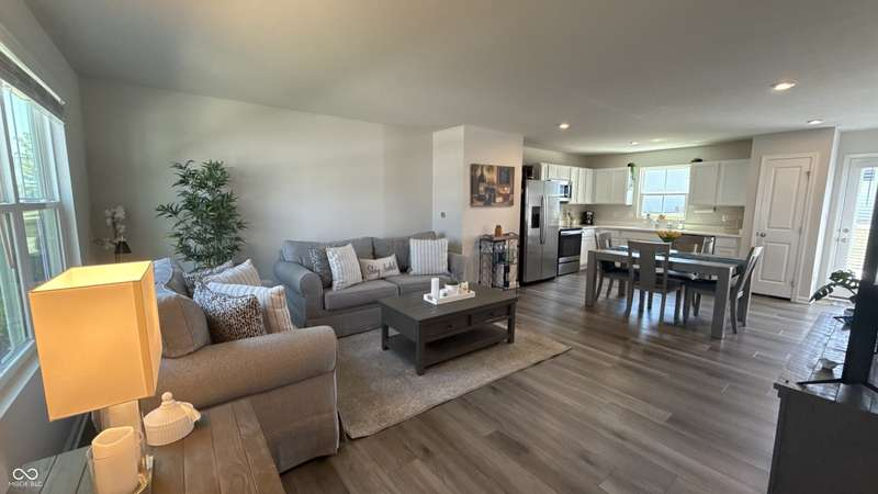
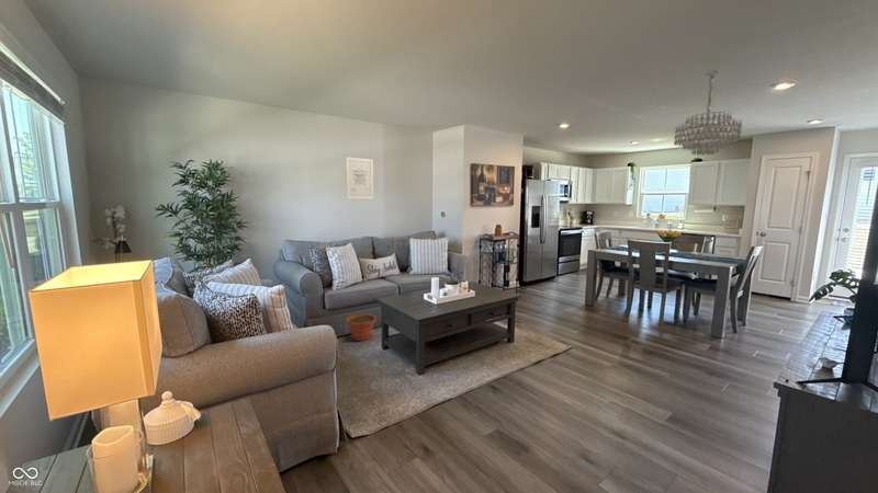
+ plant pot [345,313,378,342]
+ wall art [345,156,374,200]
+ chandelier [673,68,743,157]
